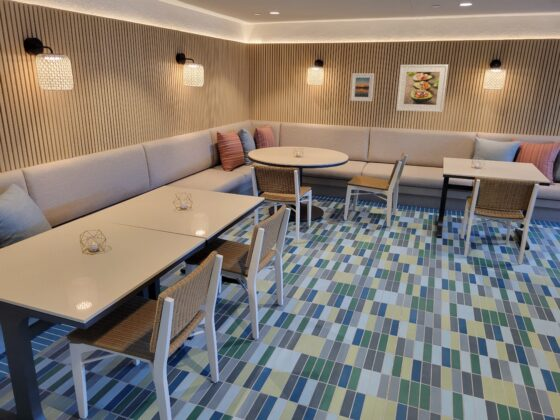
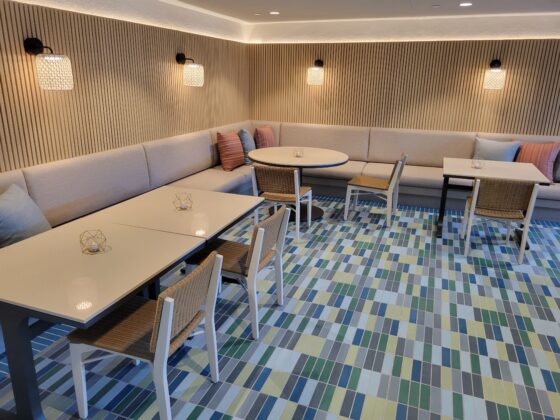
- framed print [350,72,375,102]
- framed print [395,64,449,113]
